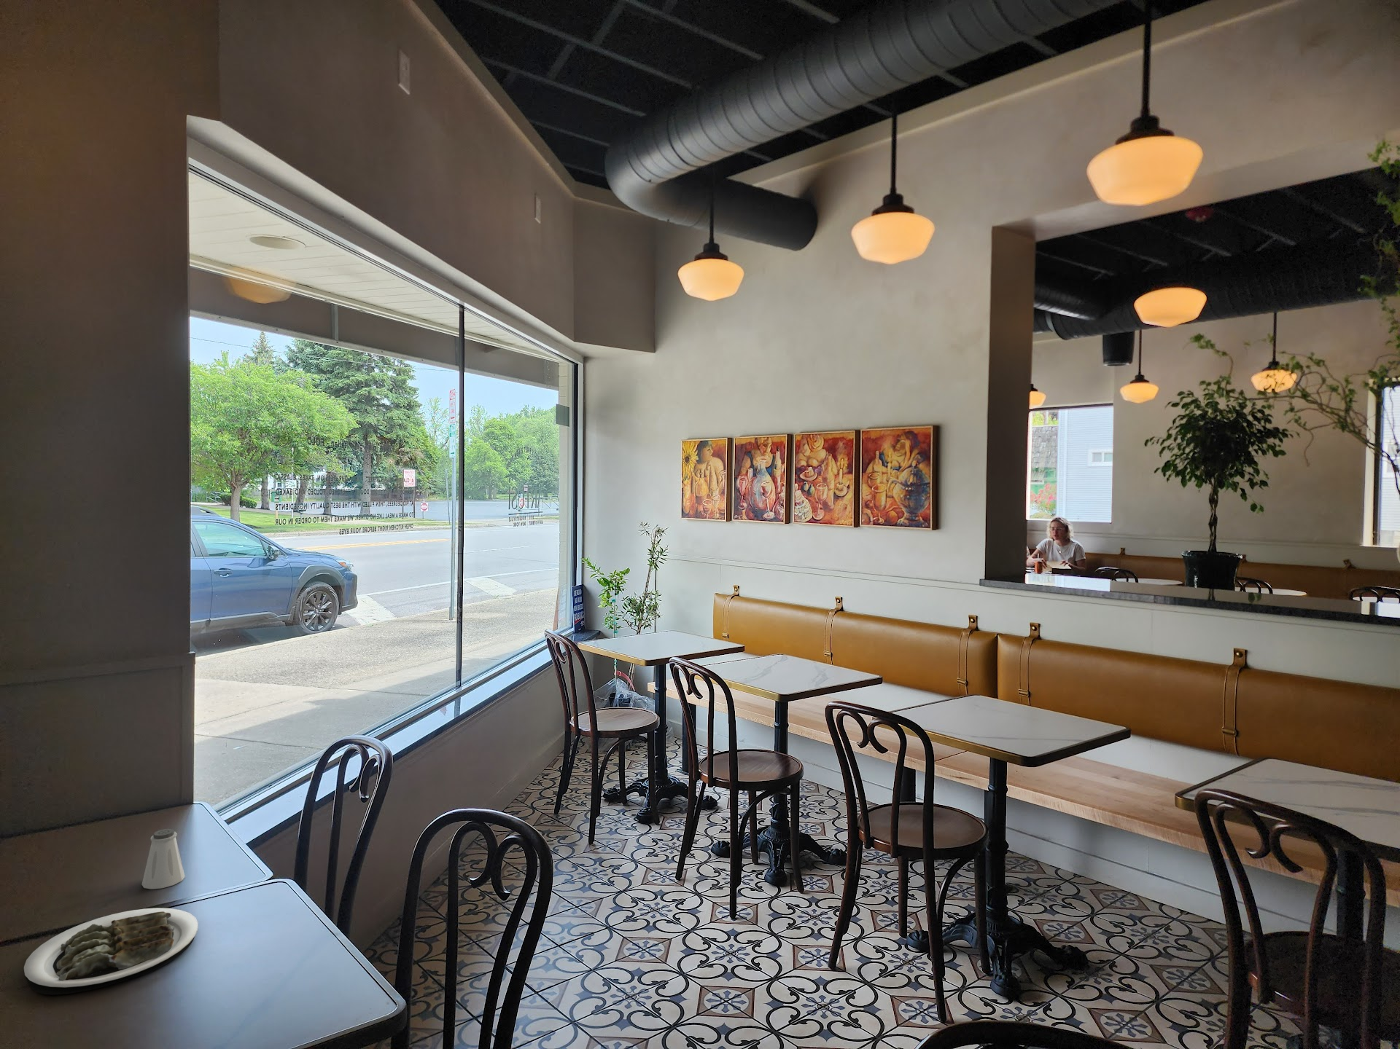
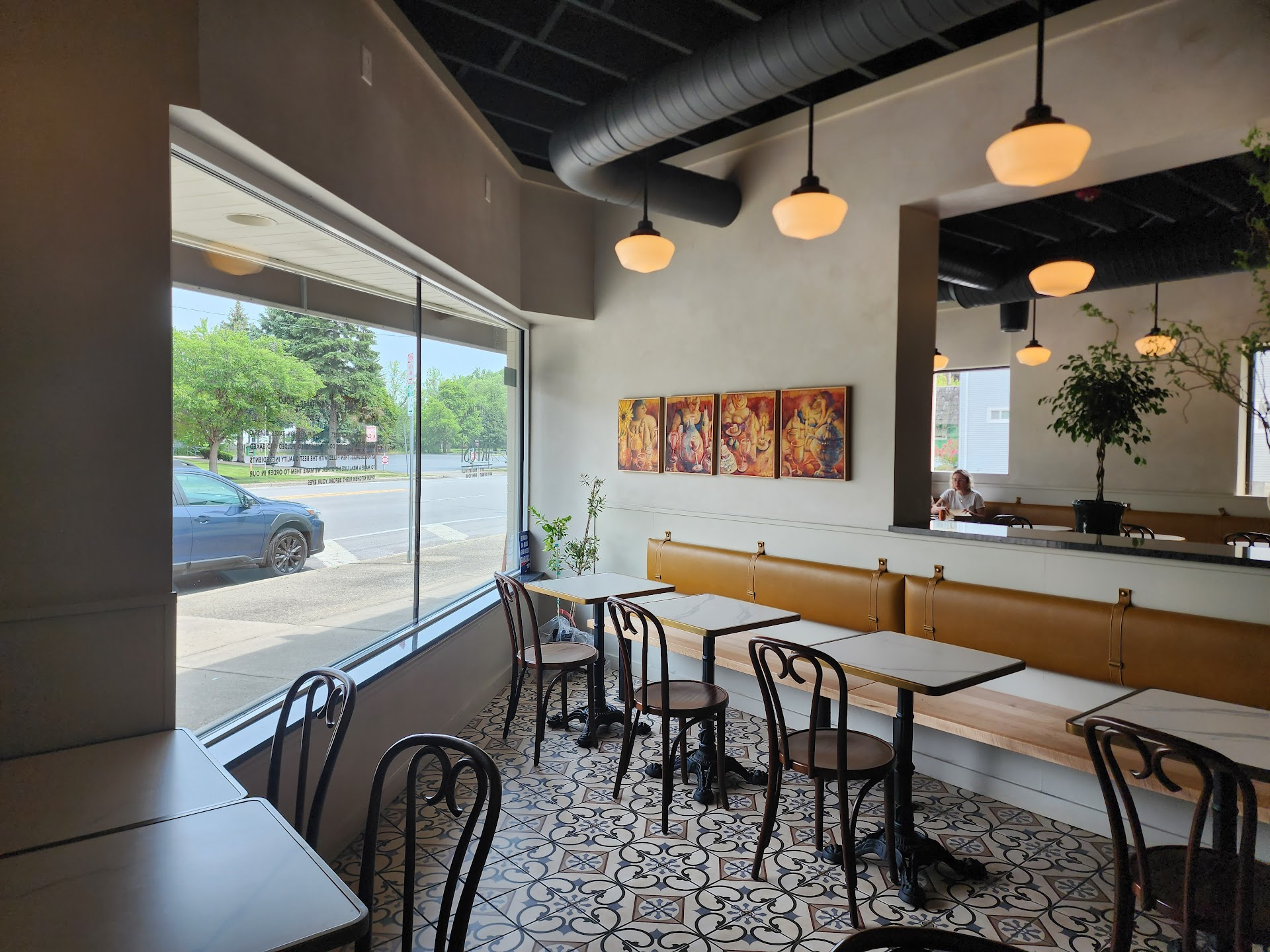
- saltshaker [141,829,186,889]
- plate [23,907,198,996]
